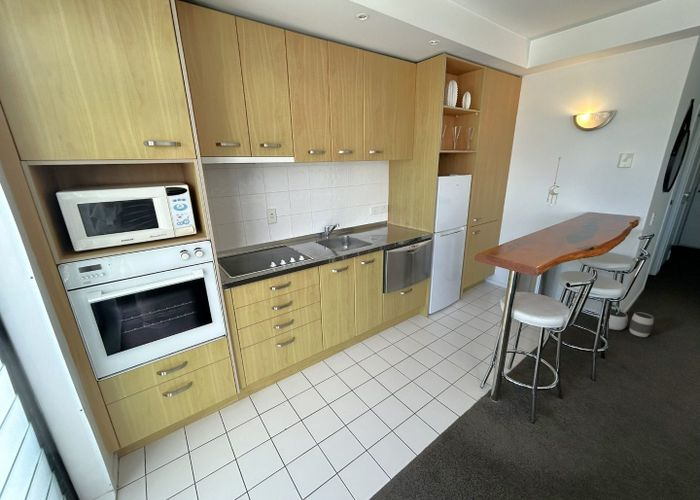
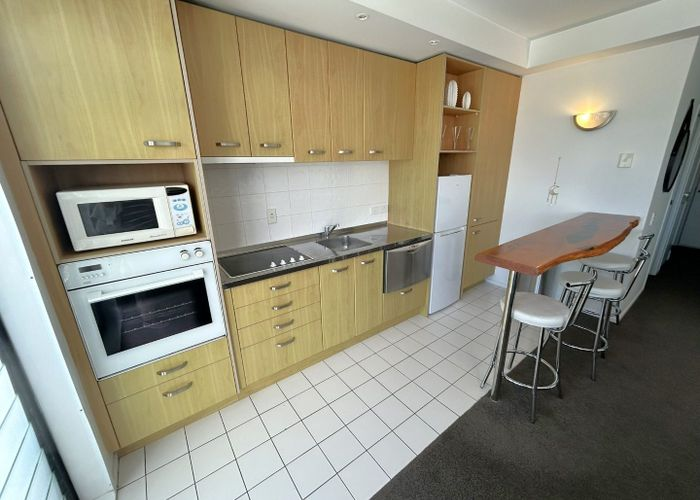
- waste basket [597,308,654,338]
